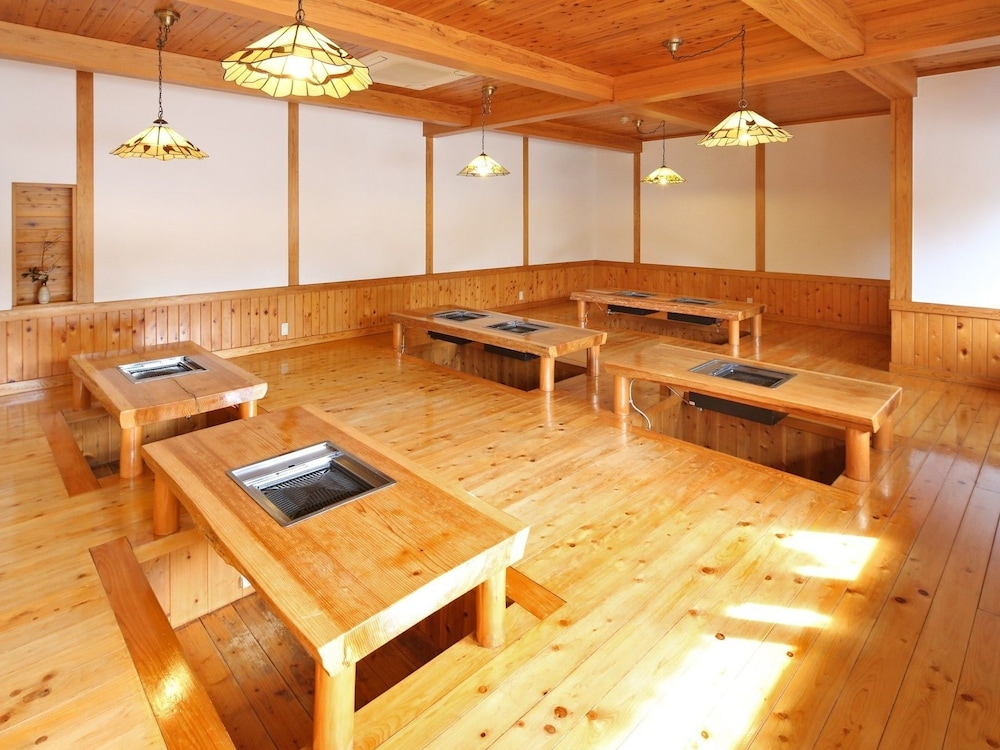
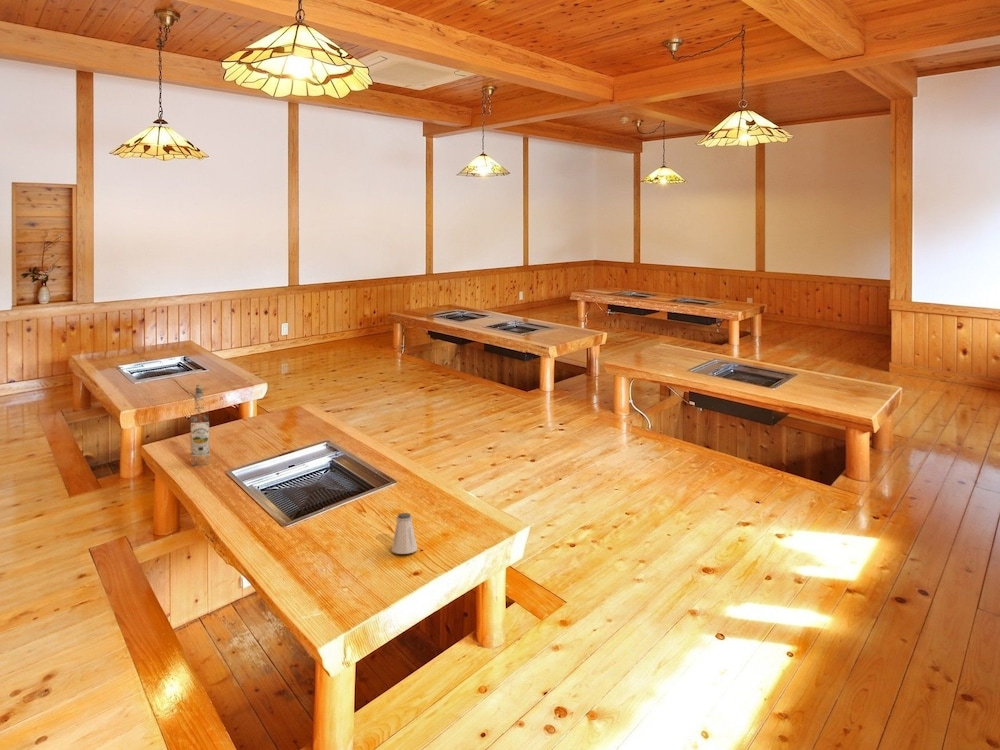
+ saltshaker [390,512,418,555]
+ vodka [189,383,211,467]
